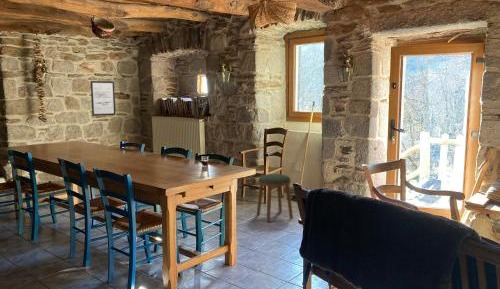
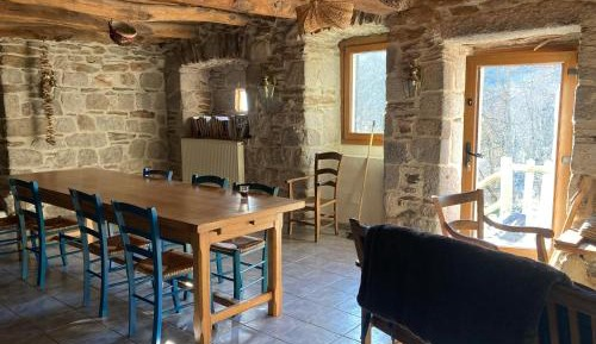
- stool [256,173,294,223]
- wall art [90,80,117,117]
